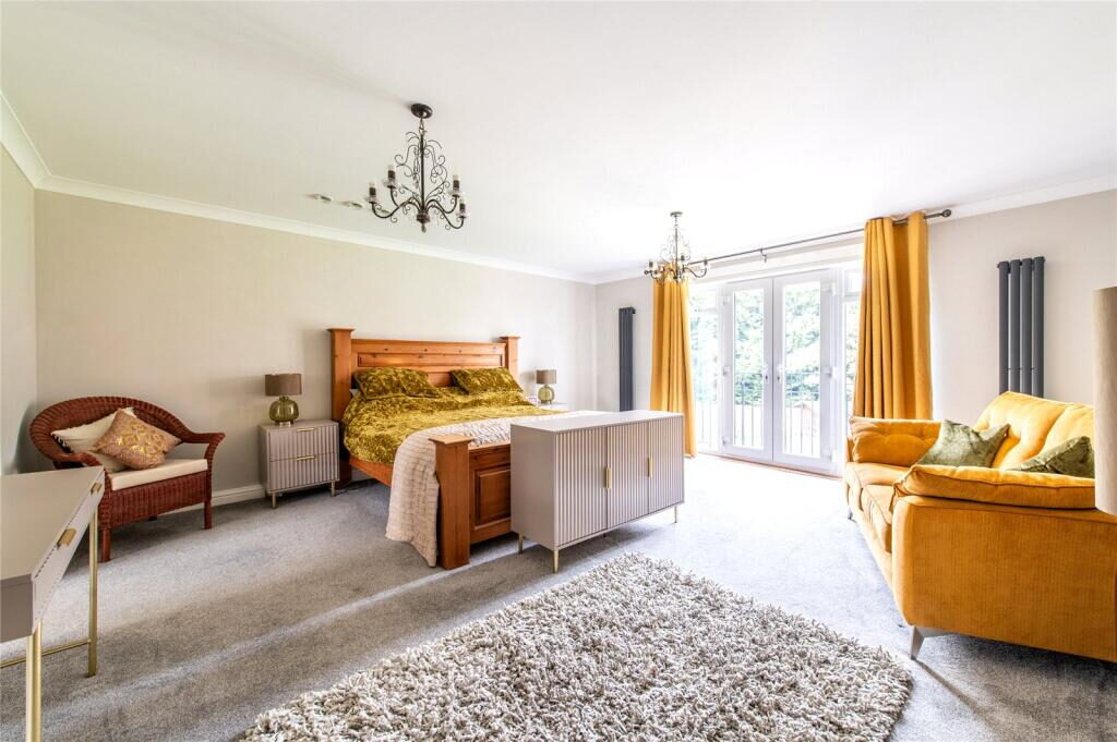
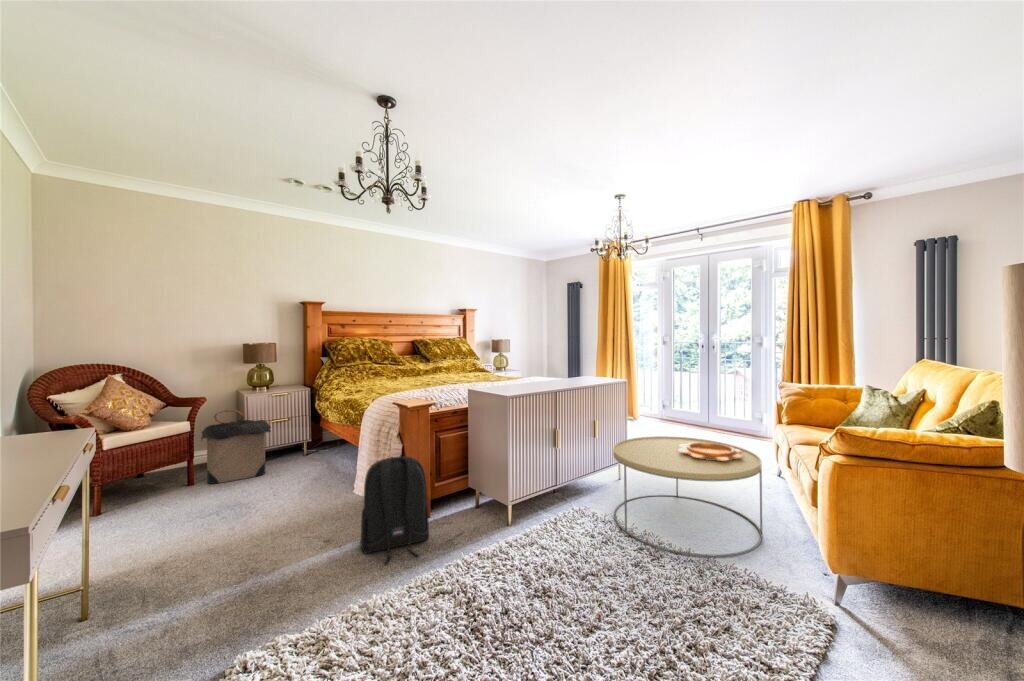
+ laundry hamper [200,408,272,485]
+ backpack [359,452,430,565]
+ decorative bowl [678,443,745,461]
+ coffee table [612,435,763,558]
